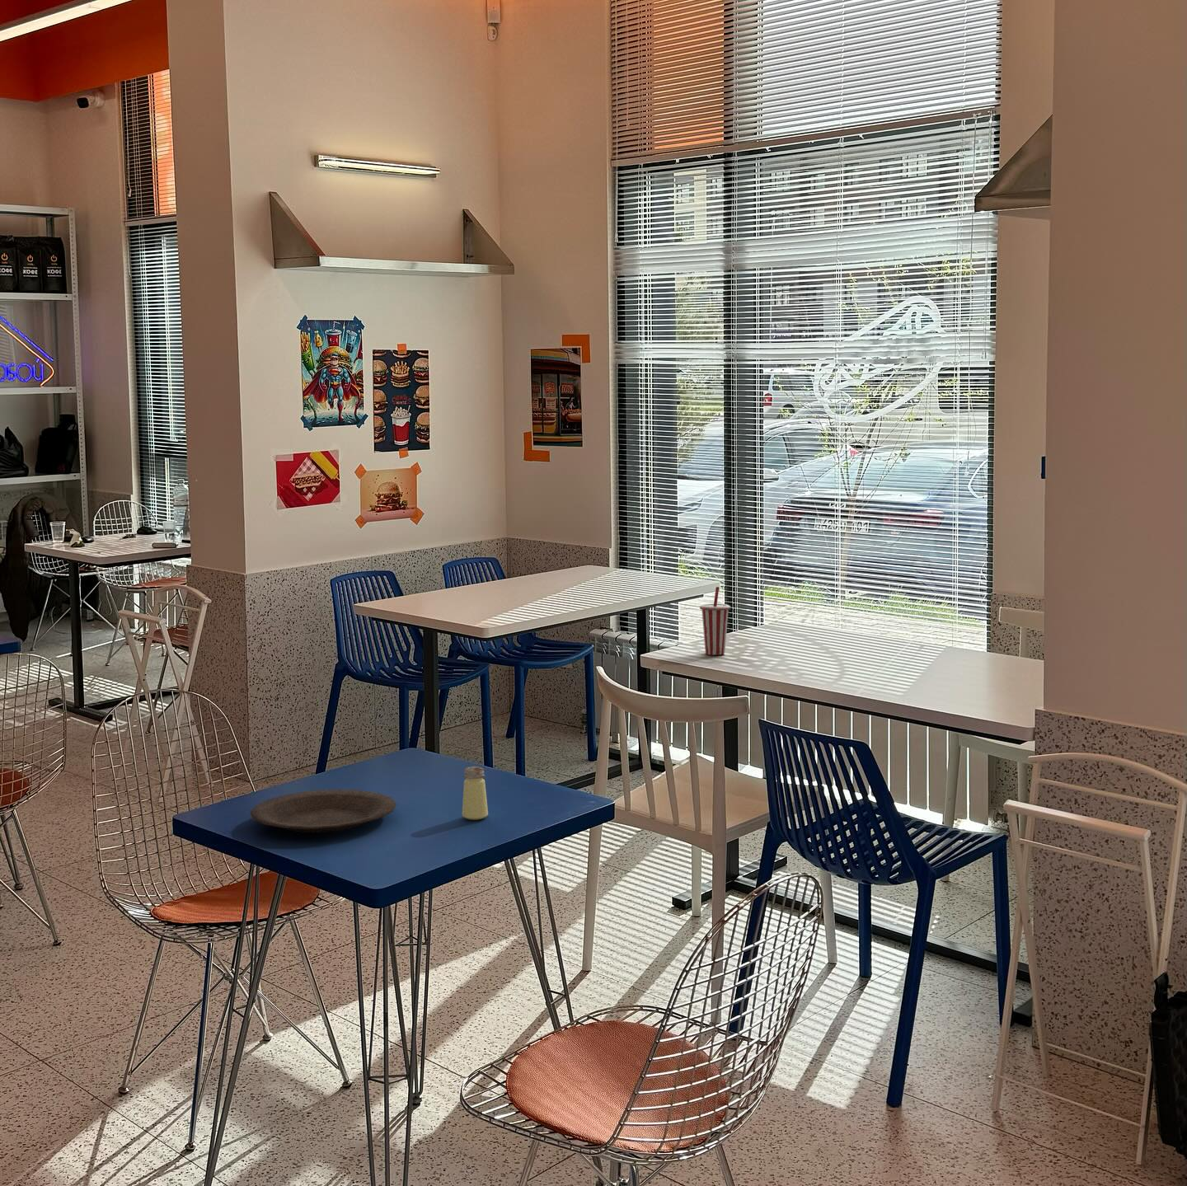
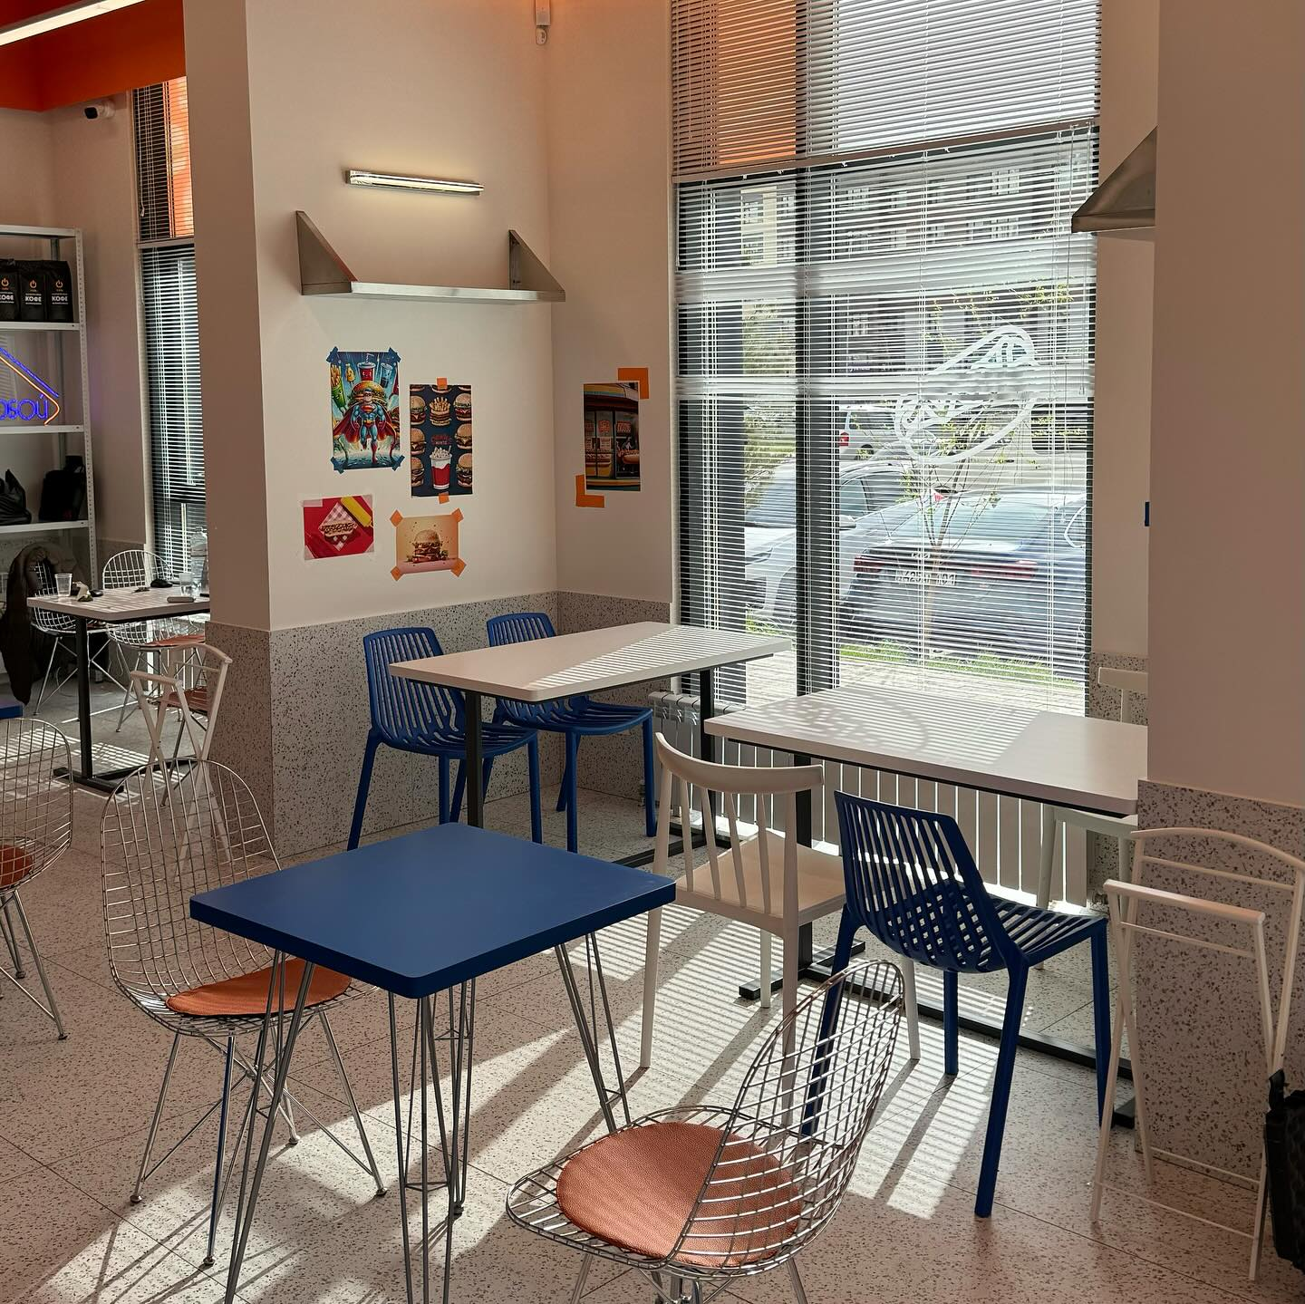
- saltshaker [462,766,489,821]
- cup with straw [699,586,731,656]
- plate [249,788,397,833]
